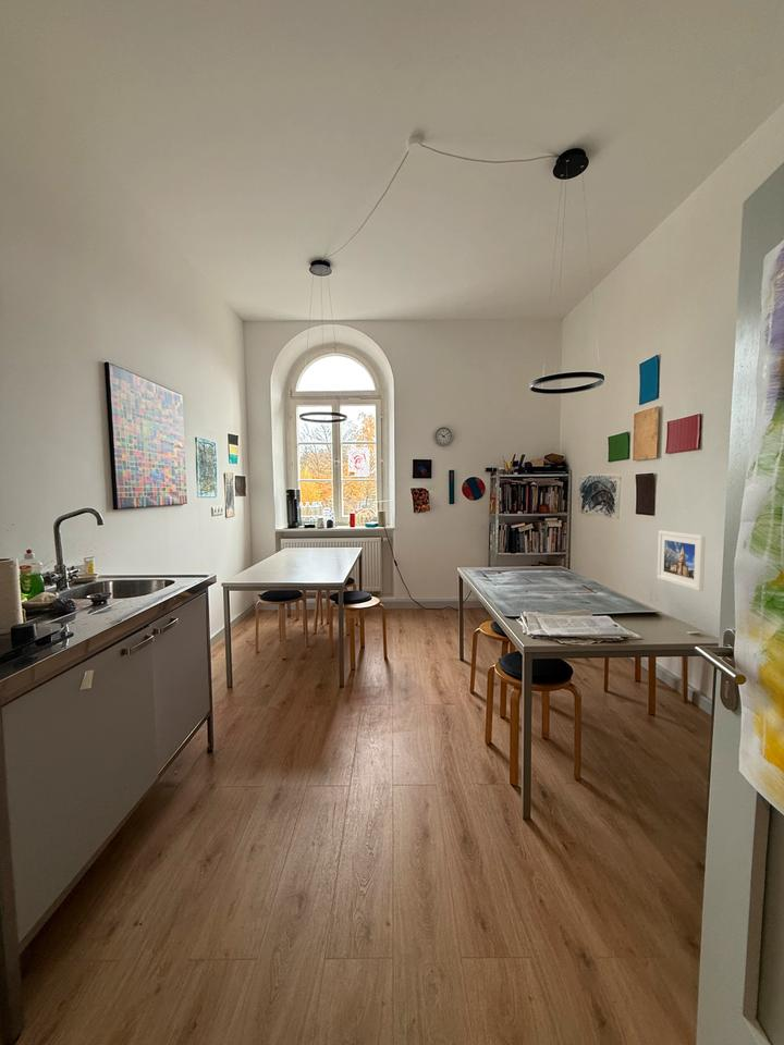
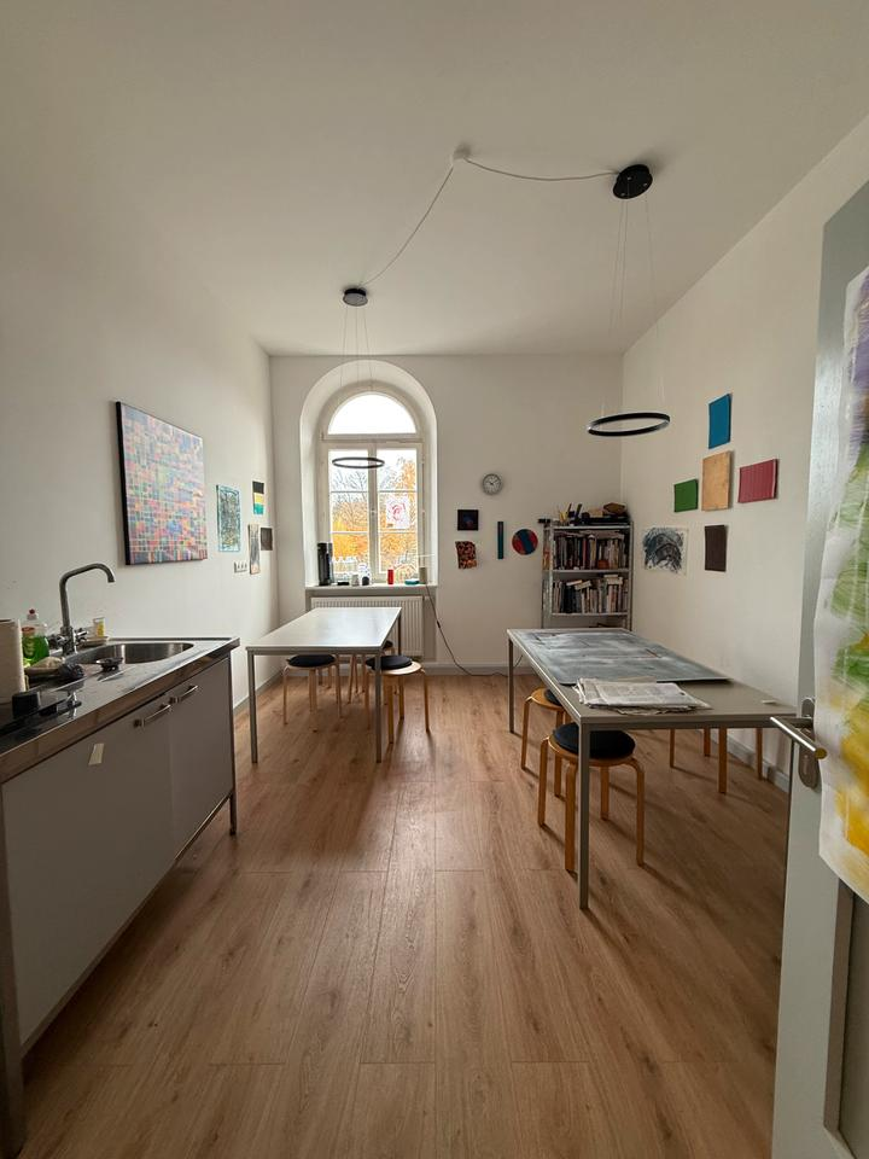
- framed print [657,529,707,592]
